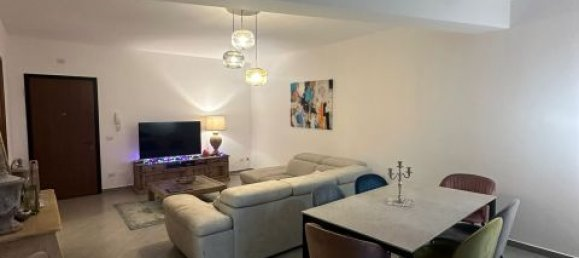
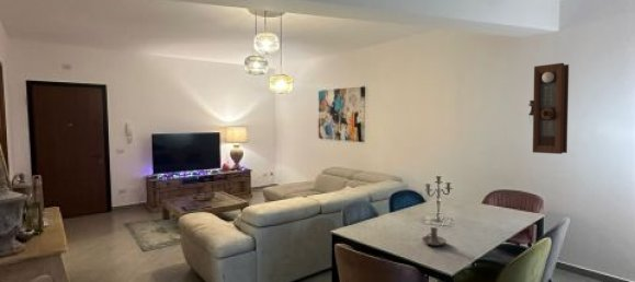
+ pendulum clock [528,62,570,155]
+ candle holder [421,226,447,246]
